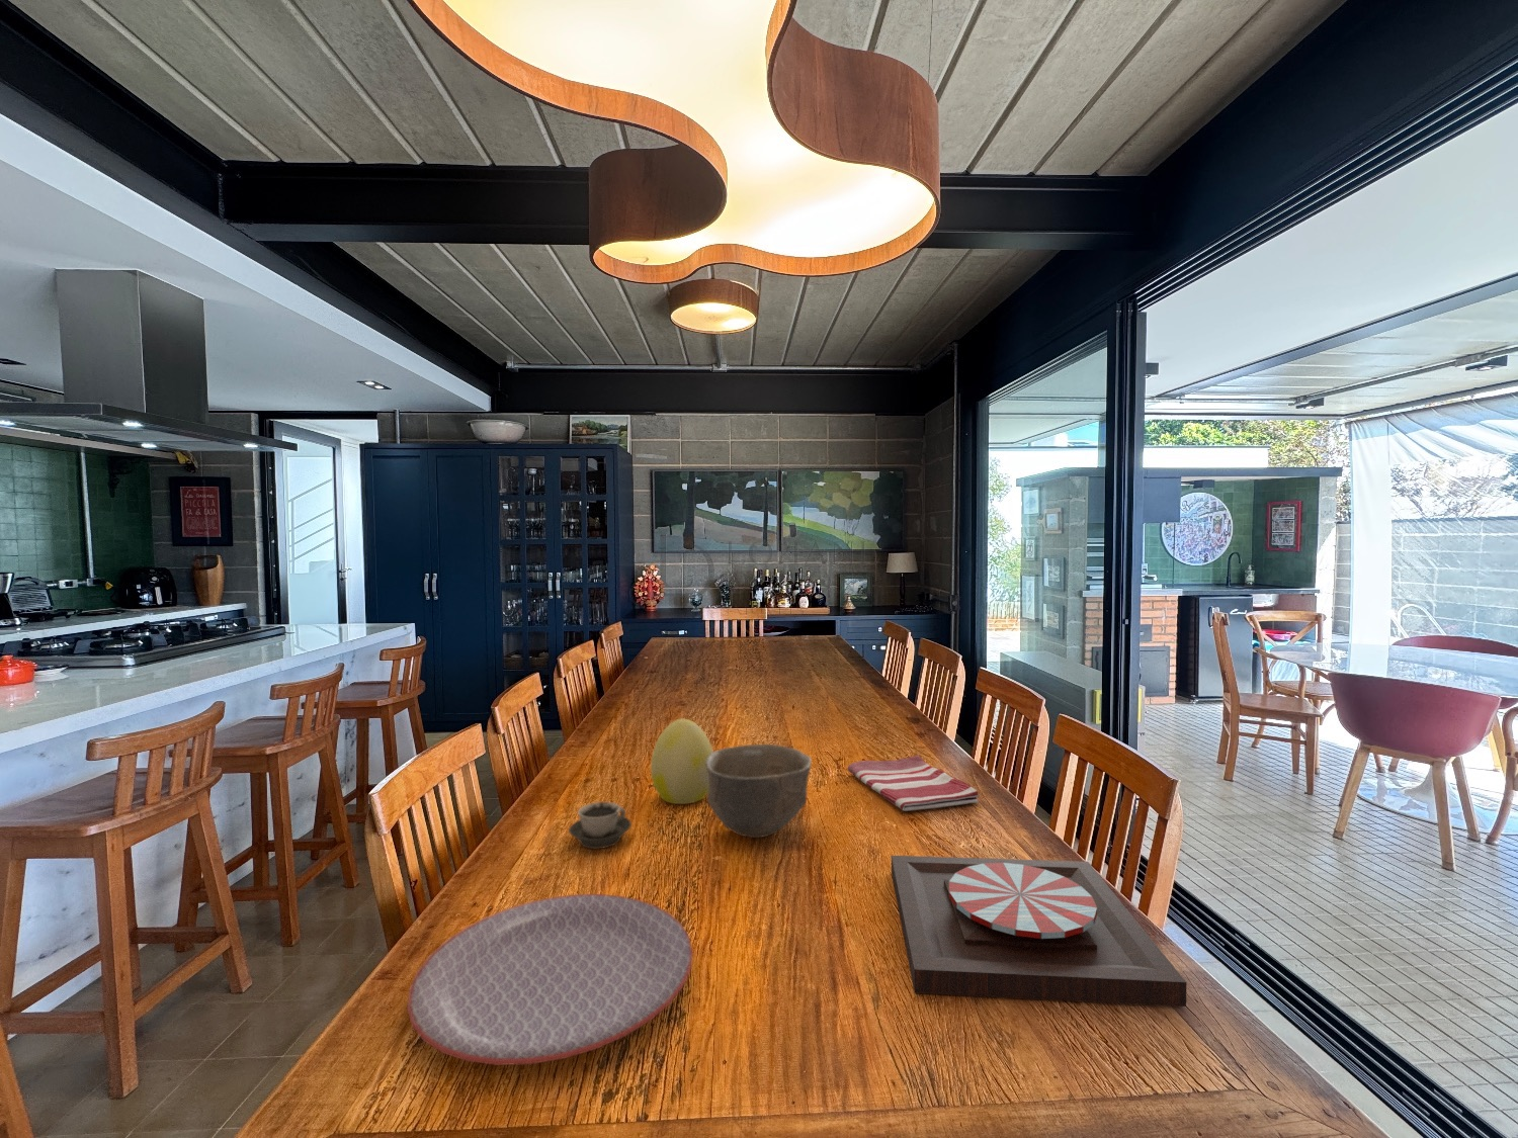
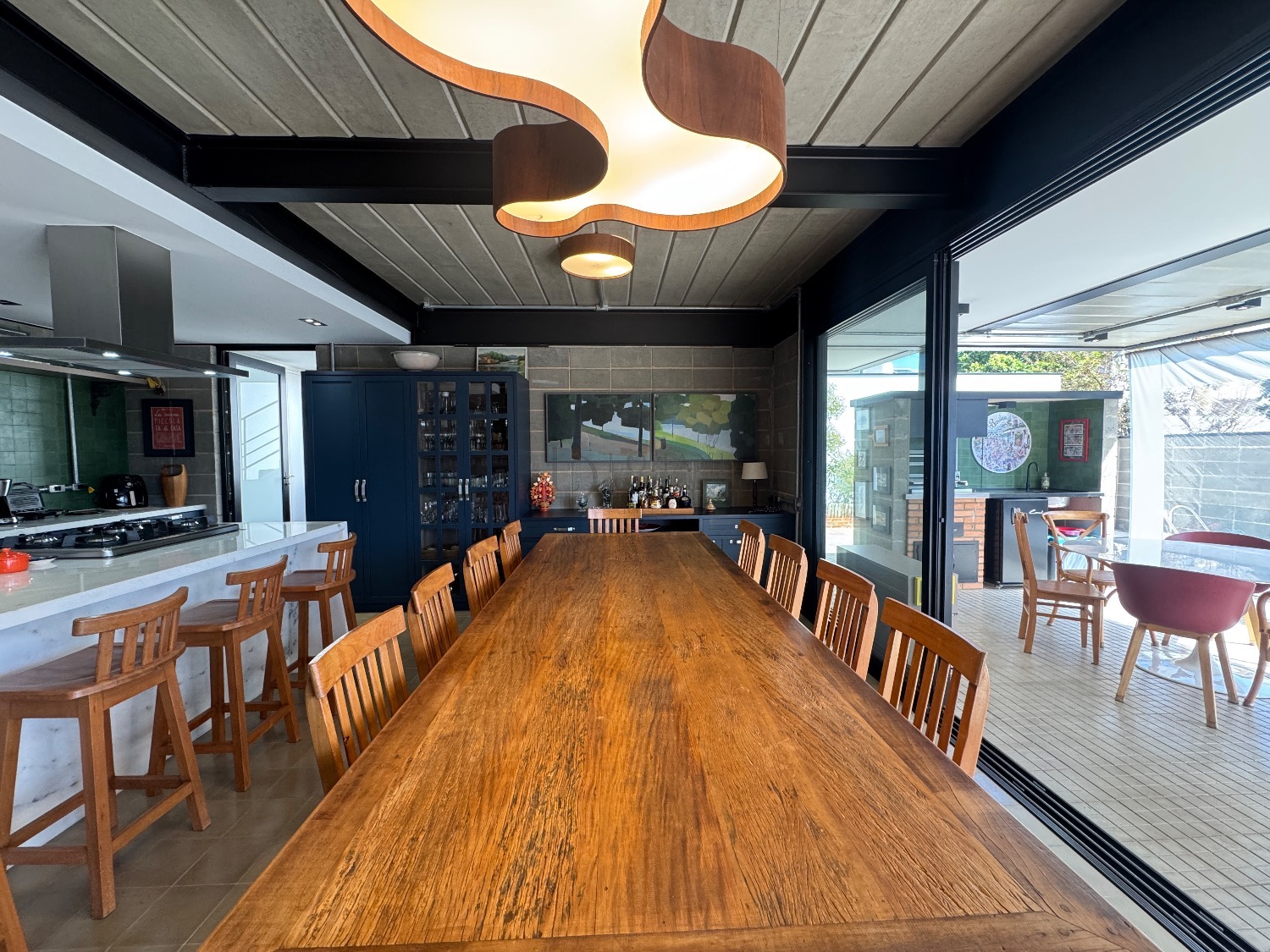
- dish towel [847,754,980,813]
- bowl [705,744,813,839]
- decorative egg [650,718,715,806]
- plate [890,855,1187,1008]
- plate [406,893,694,1066]
- cup [568,801,632,850]
